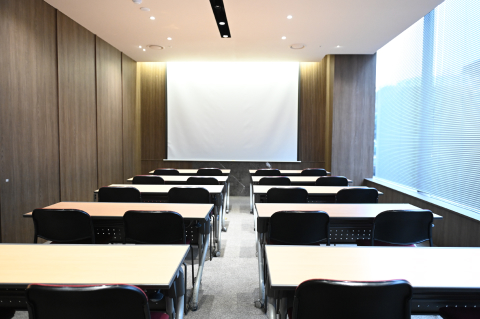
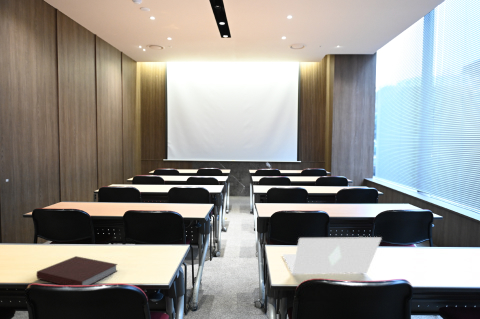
+ laptop [282,236,383,275]
+ notebook [36,255,119,286]
